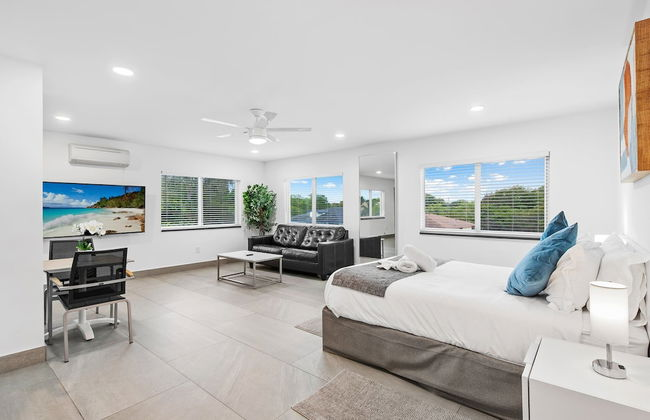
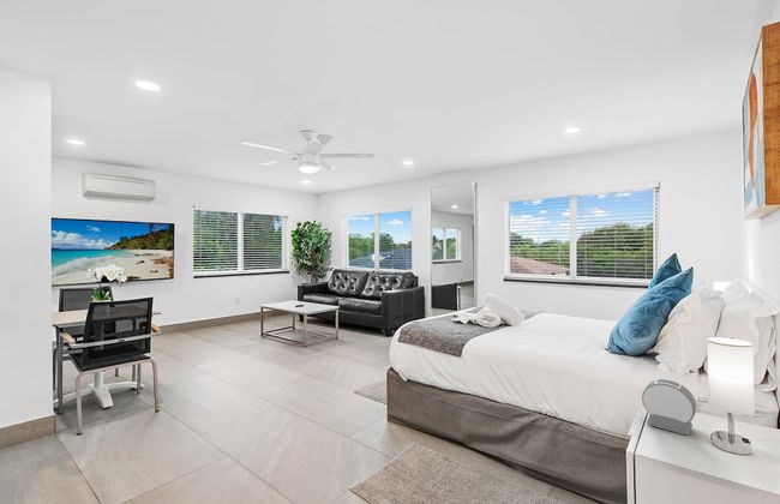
+ alarm clock [641,378,697,437]
